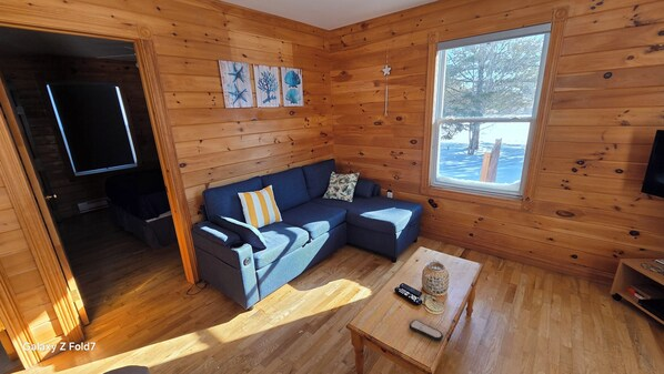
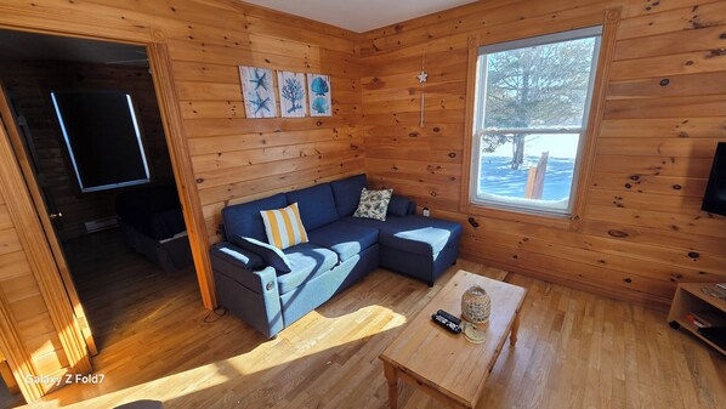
- remote control [409,319,444,342]
